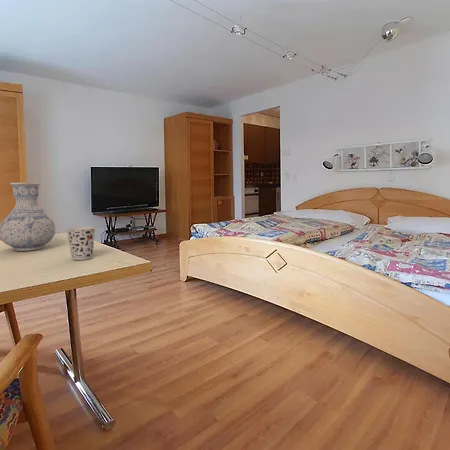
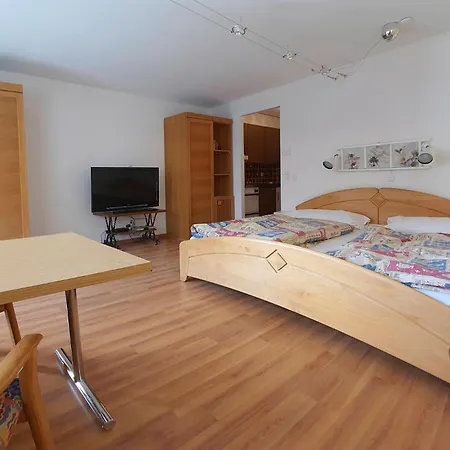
- cup [65,226,96,261]
- vase [0,182,56,252]
